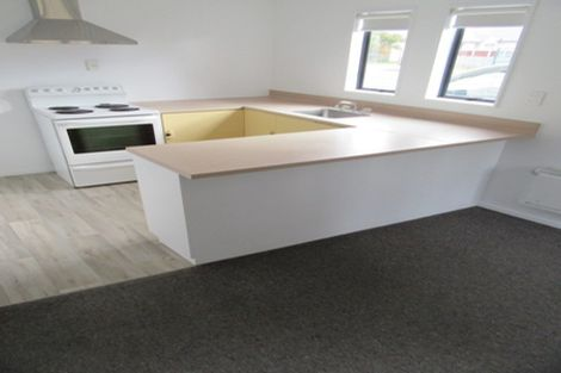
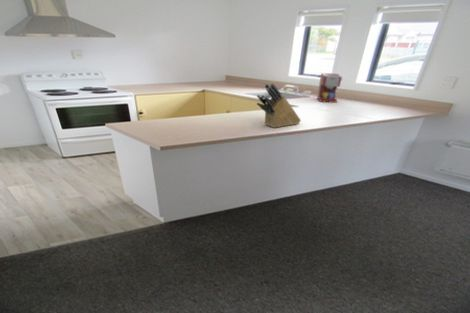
+ knife block [256,82,302,129]
+ coffee maker [316,72,343,104]
